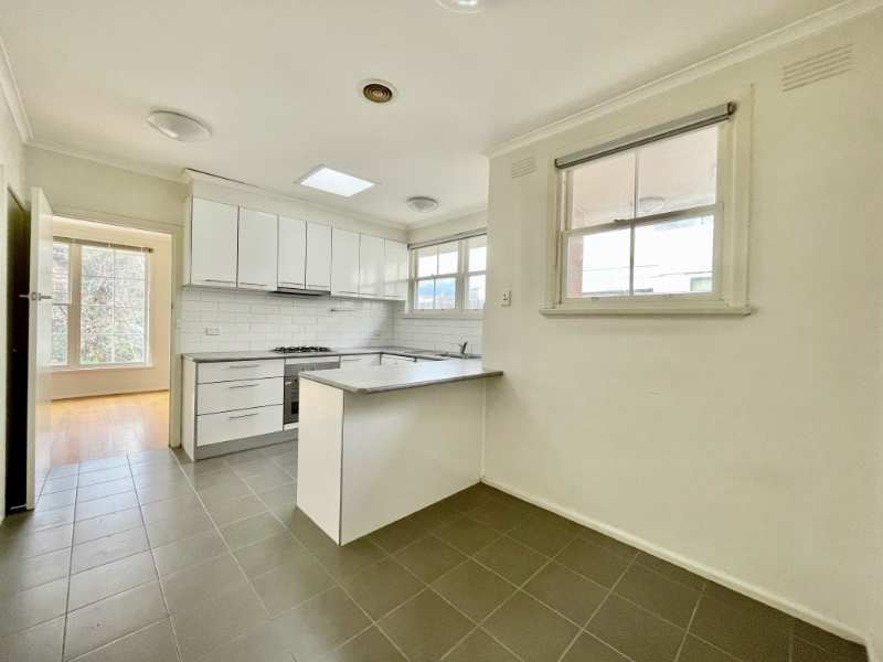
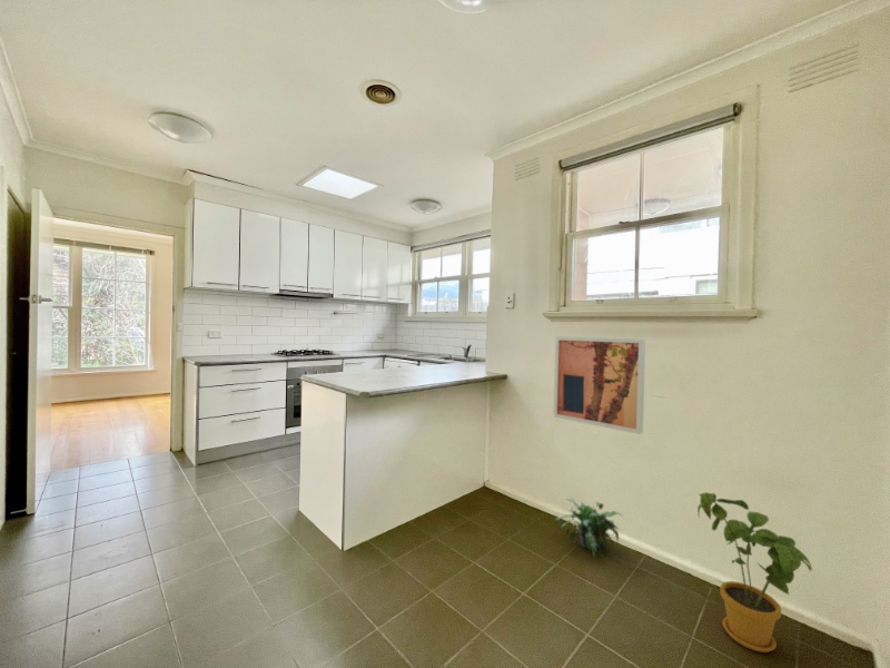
+ house plant [696,491,813,654]
+ potted plant [554,497,624,560]
+ wall art [553,335,646,435]
